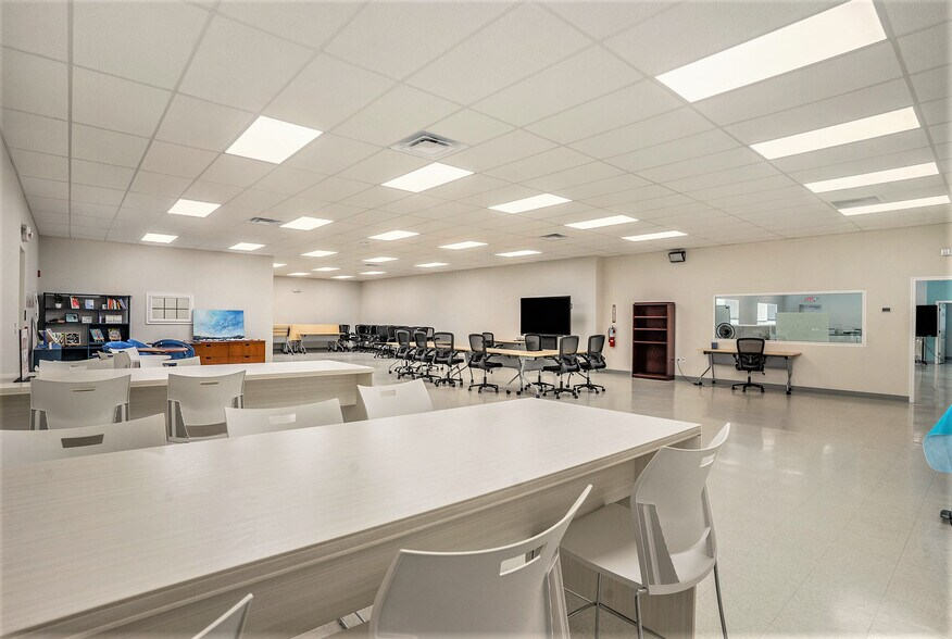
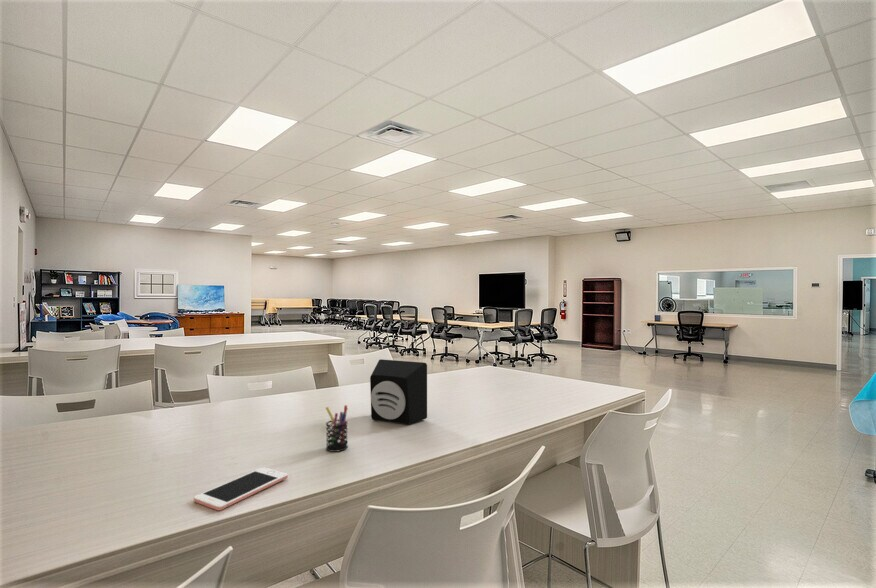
+ speaker [369,358,428,426]
+ pen holder [325,404,349,453]
+ cell phone [193,466,289,511]
